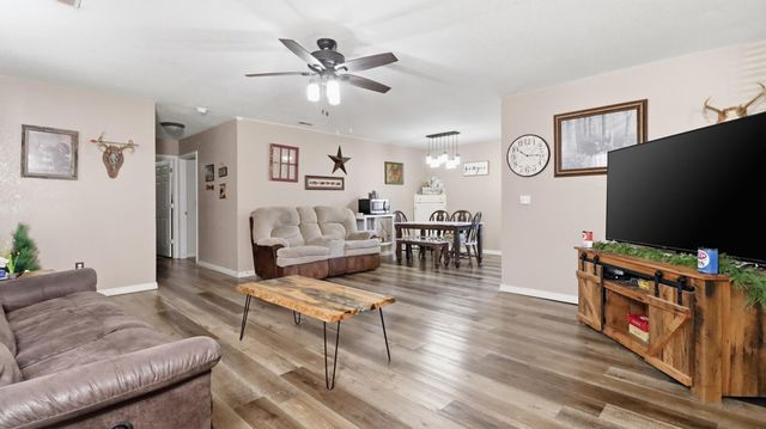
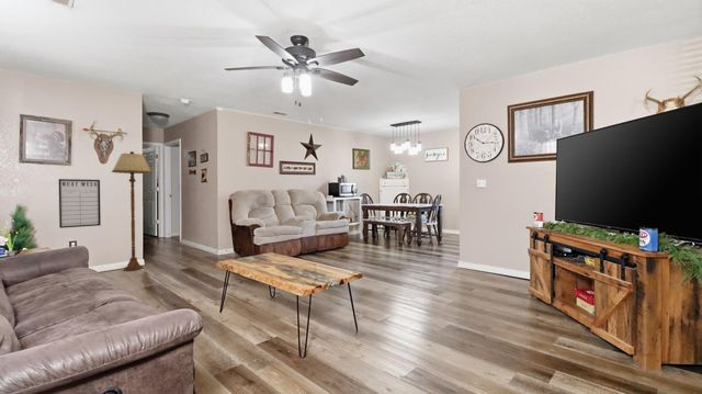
+ floor lamp [111,150,154,272]
+ writing board [58,178,102,229]
